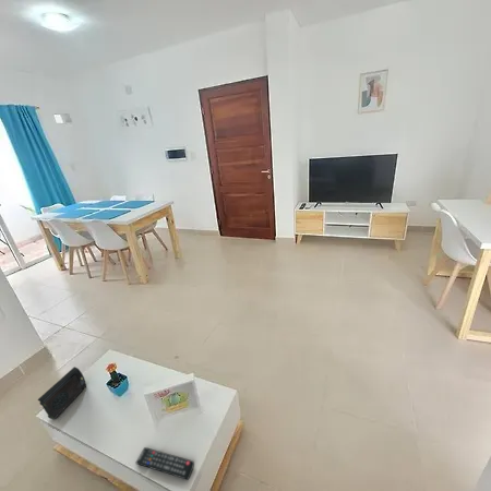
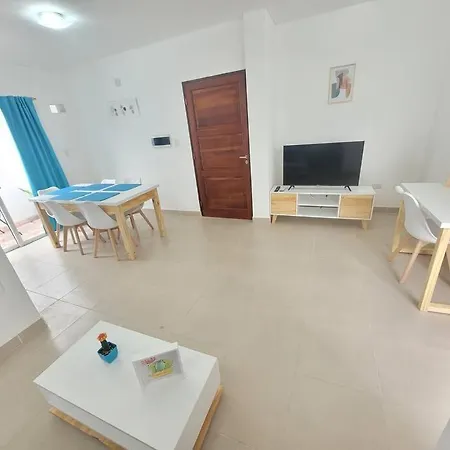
- speaker [37,366,87,420]
- remote control [134,446,195,481]
